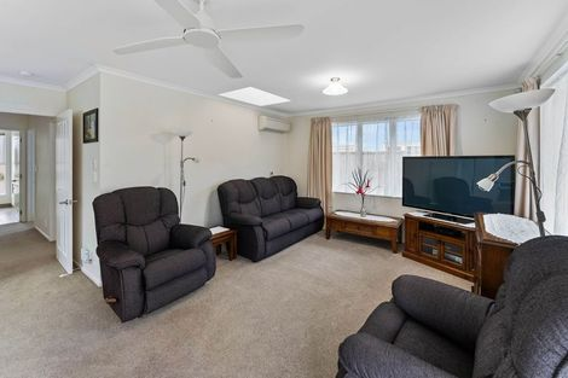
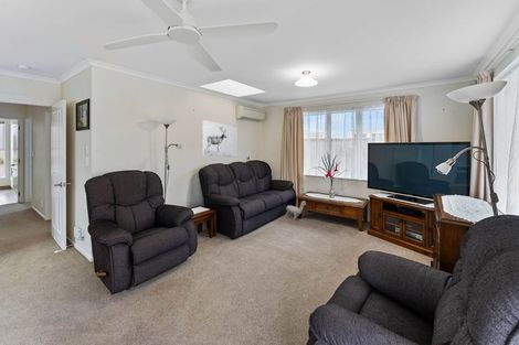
+ wall art [202,119,237,159]
+ plush toy [285,200,307,220]
